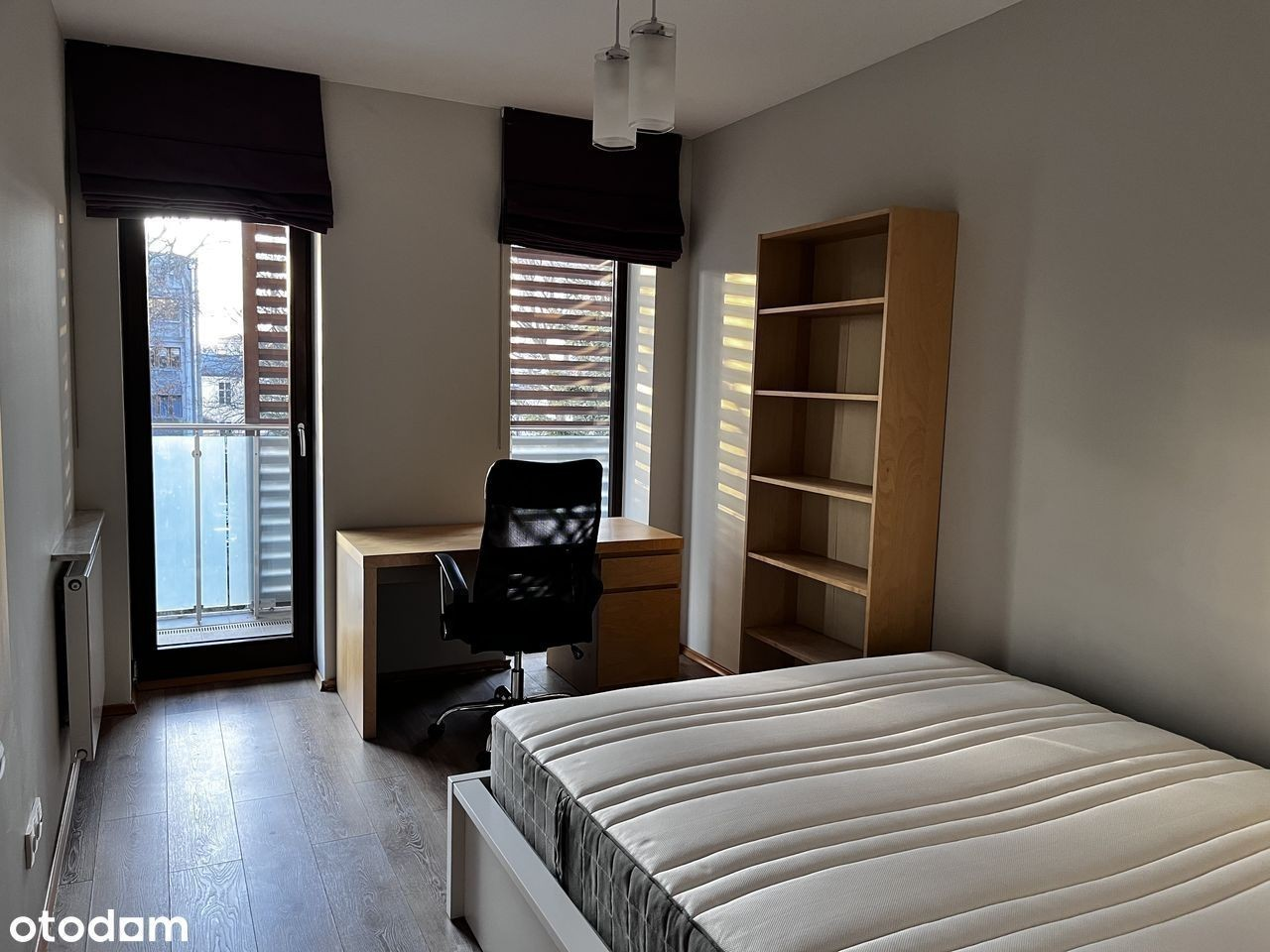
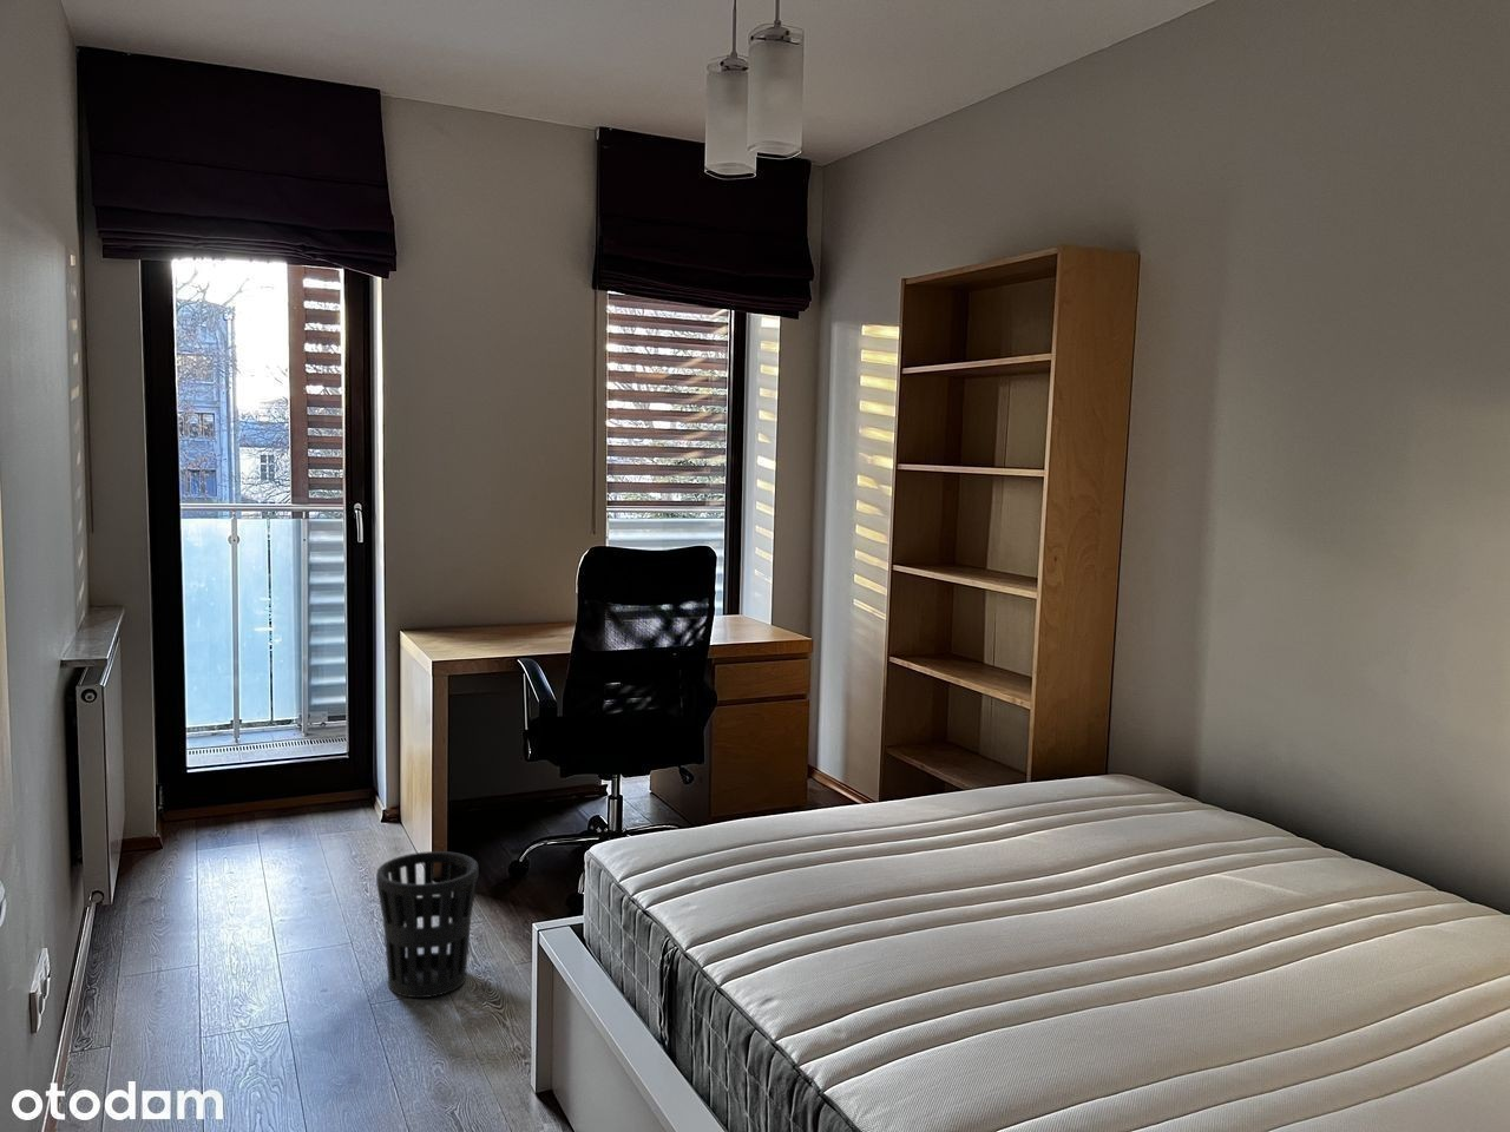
+ wastebasket [376,850,479,999]
